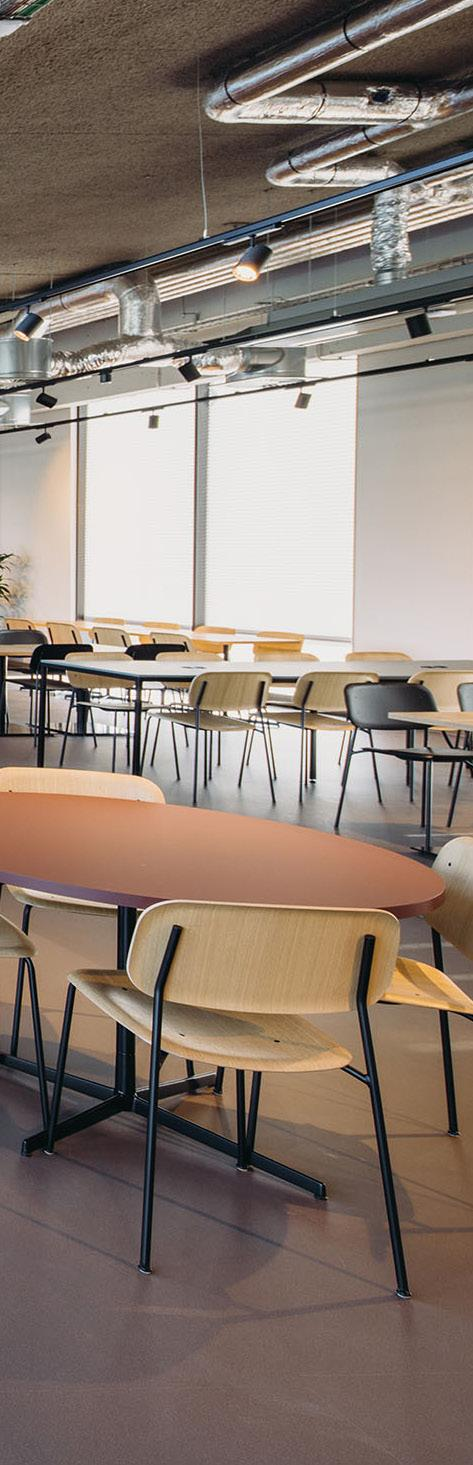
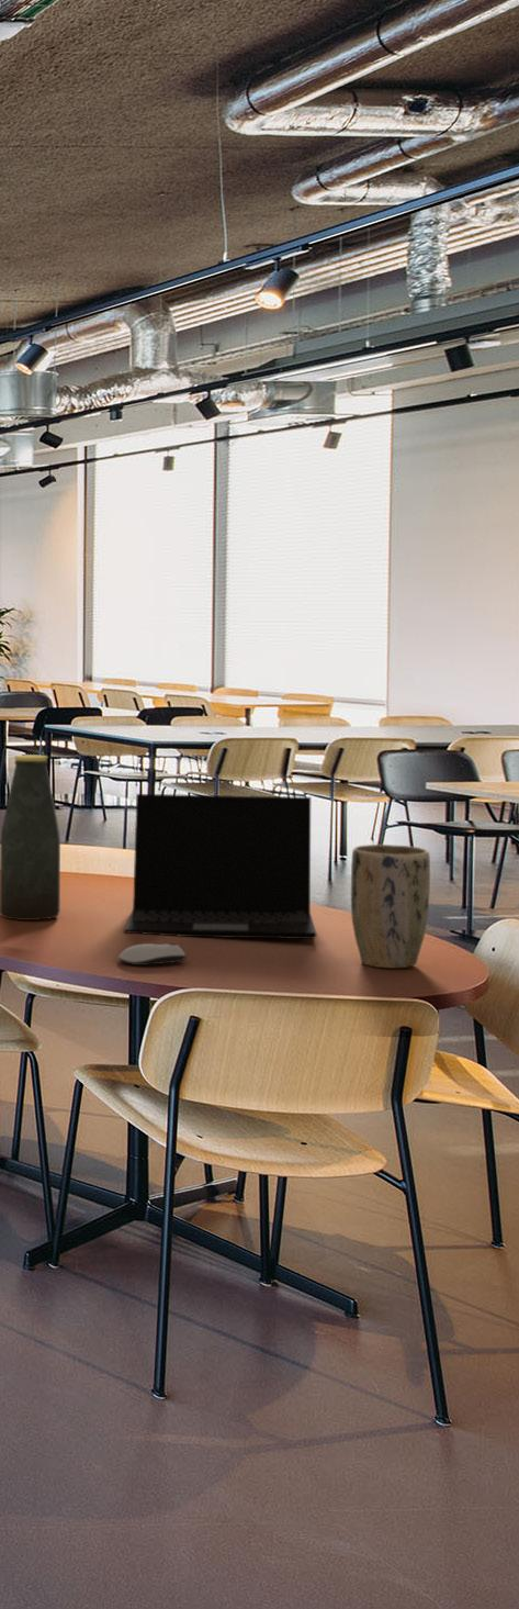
+ bottle [0,753,61,921]
+ computer mouse [117,942,187,966]
+ plant pot [350,843,431,970]
+ laptop [123,793,317,940]
